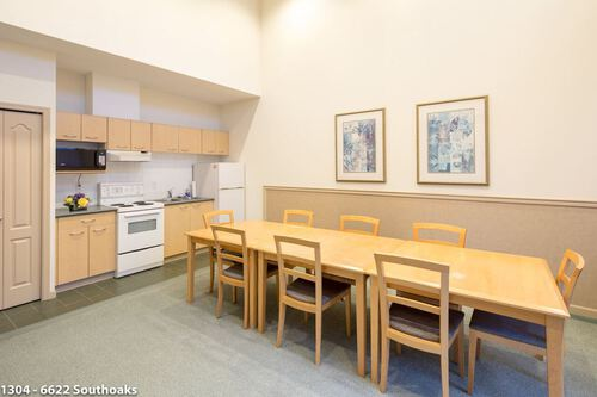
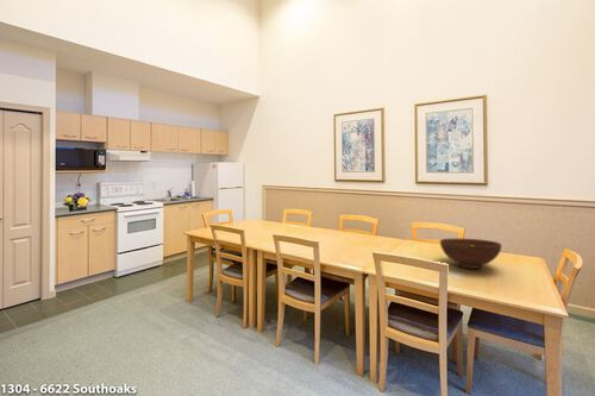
+ fruit bowl [439,238,502,270]
